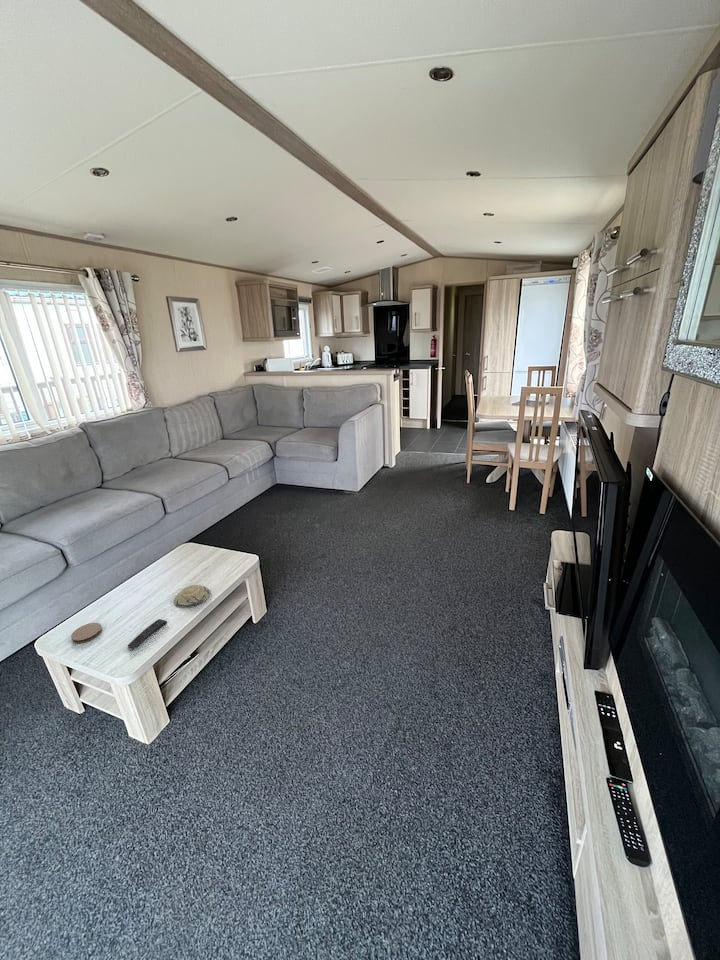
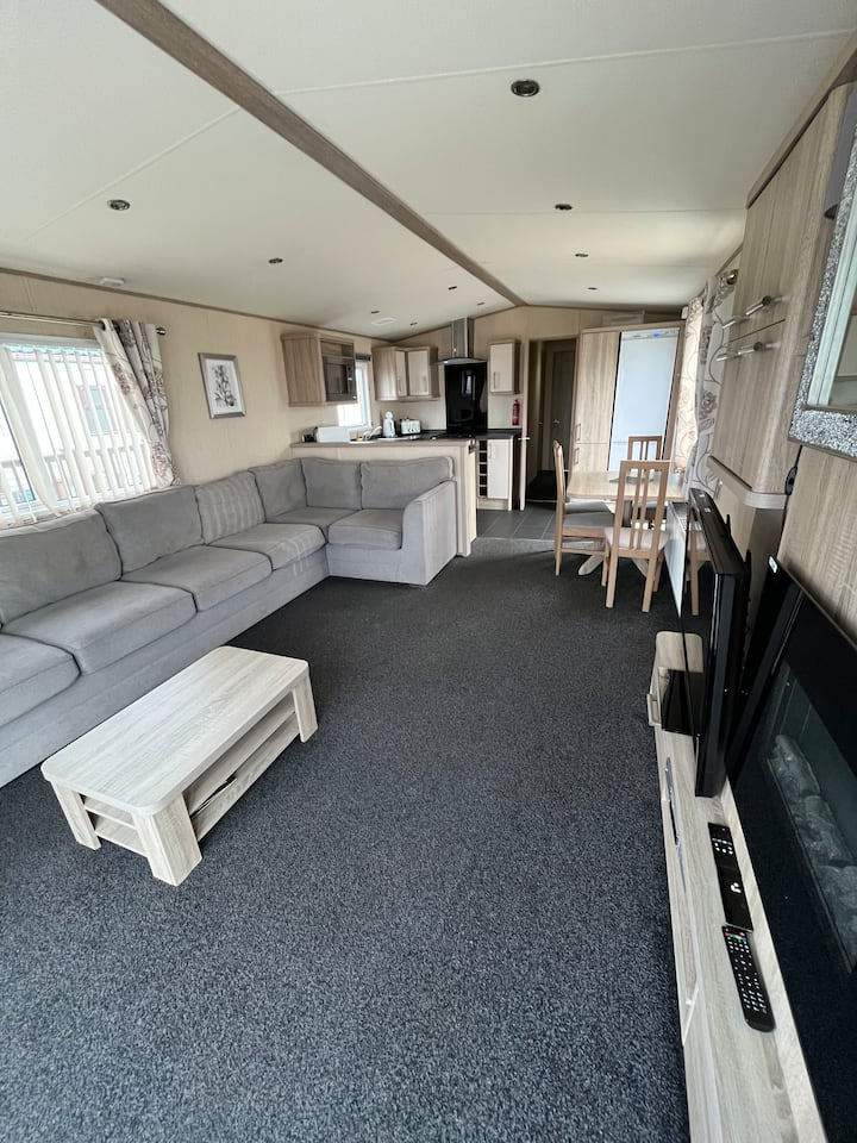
- decorative bowl [173,584,211,608]
- coaster [70,622,103,644]
- remote control [127,618,168,652]
